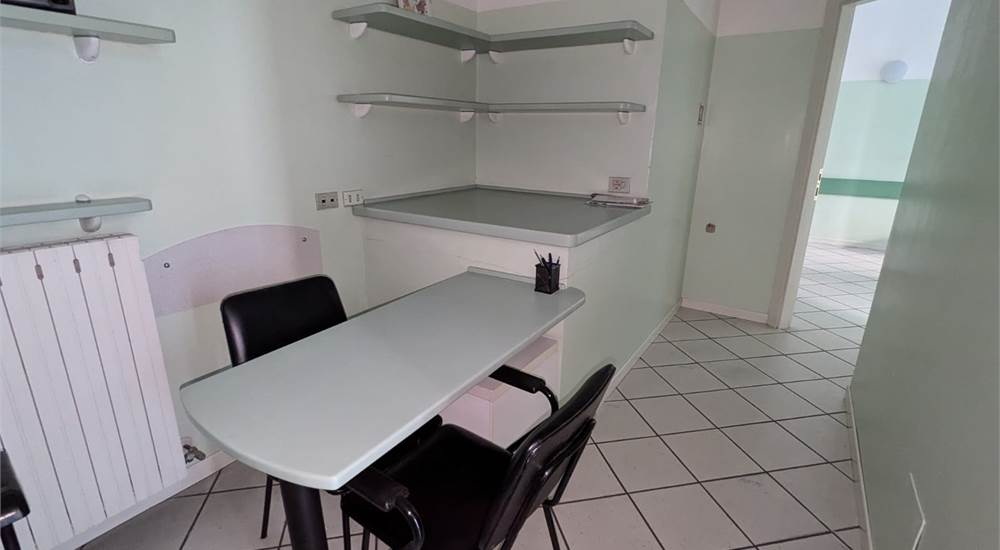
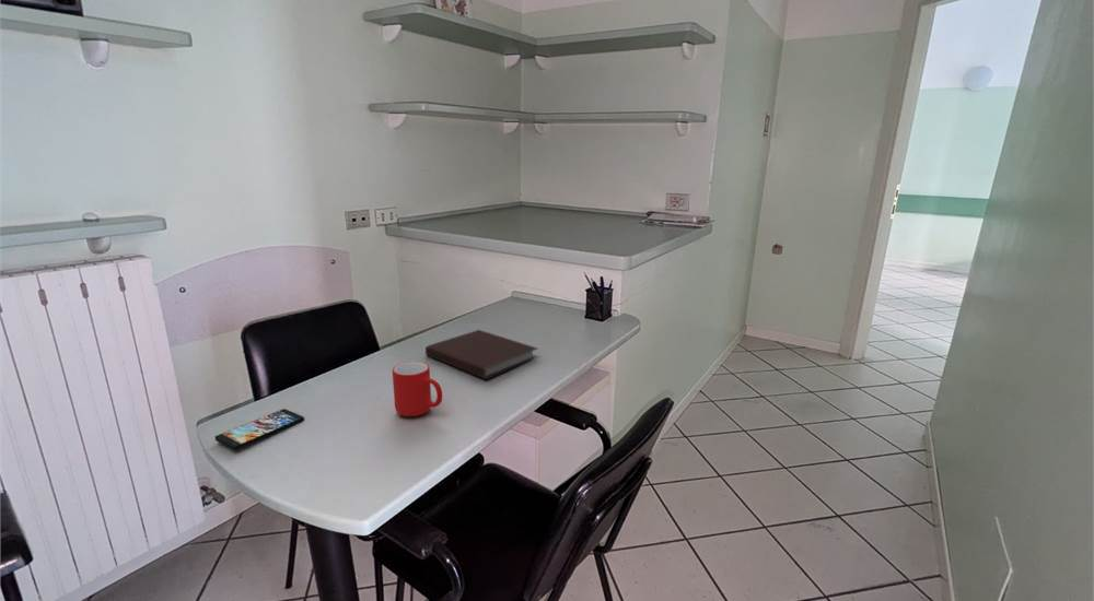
+ smartphone [213,408,305,451]
+ cup [392,361,443,417]
+ notebook [424,329,538,380]
